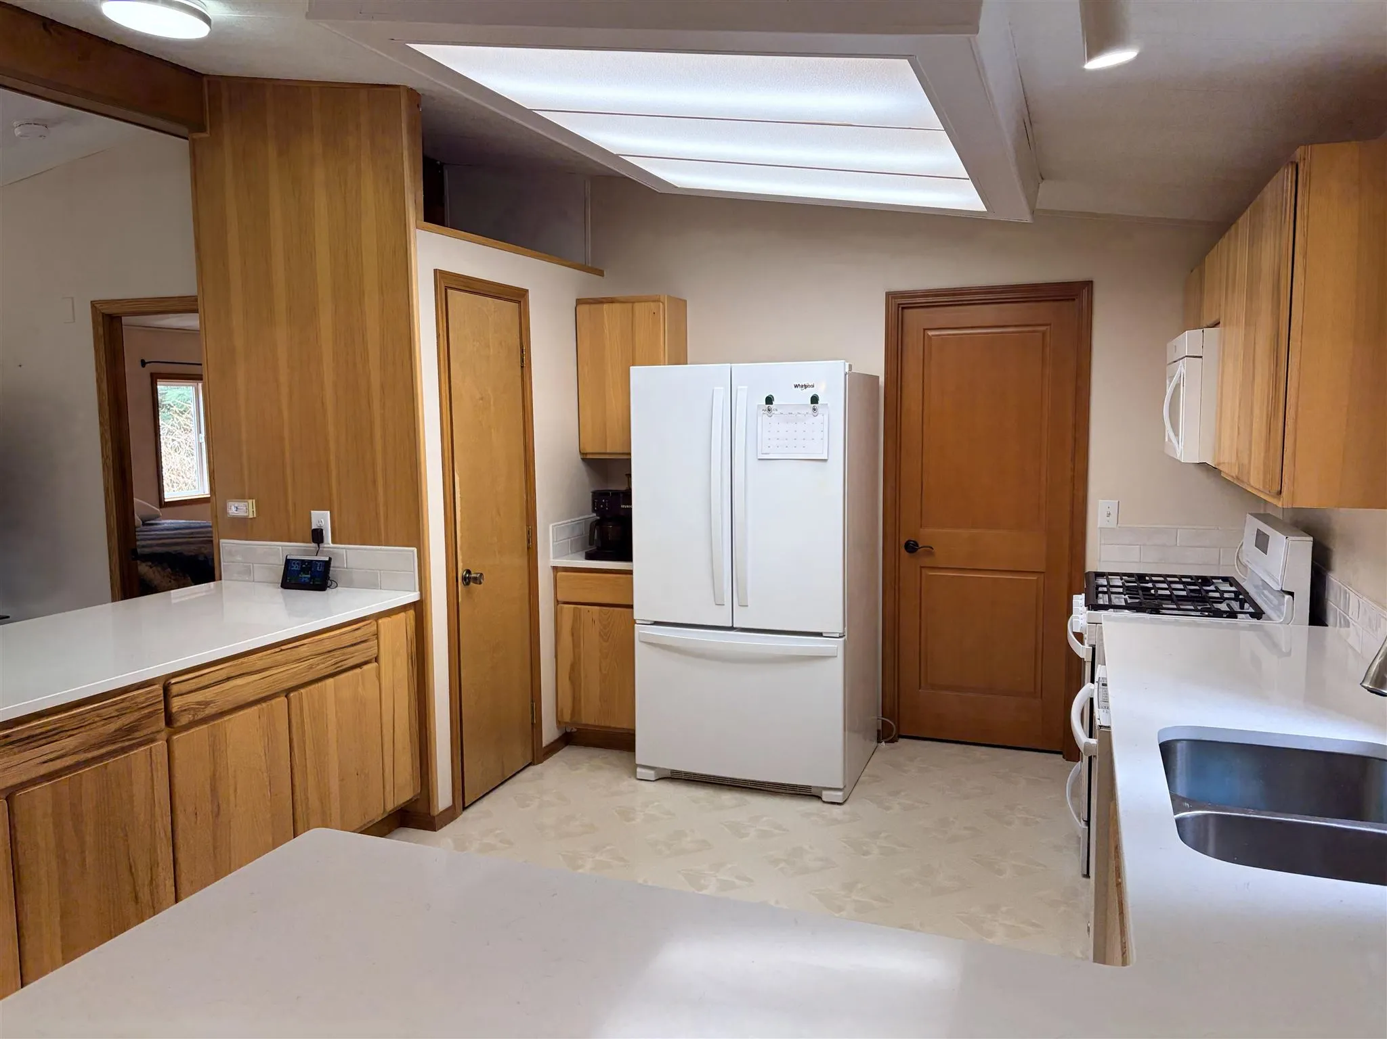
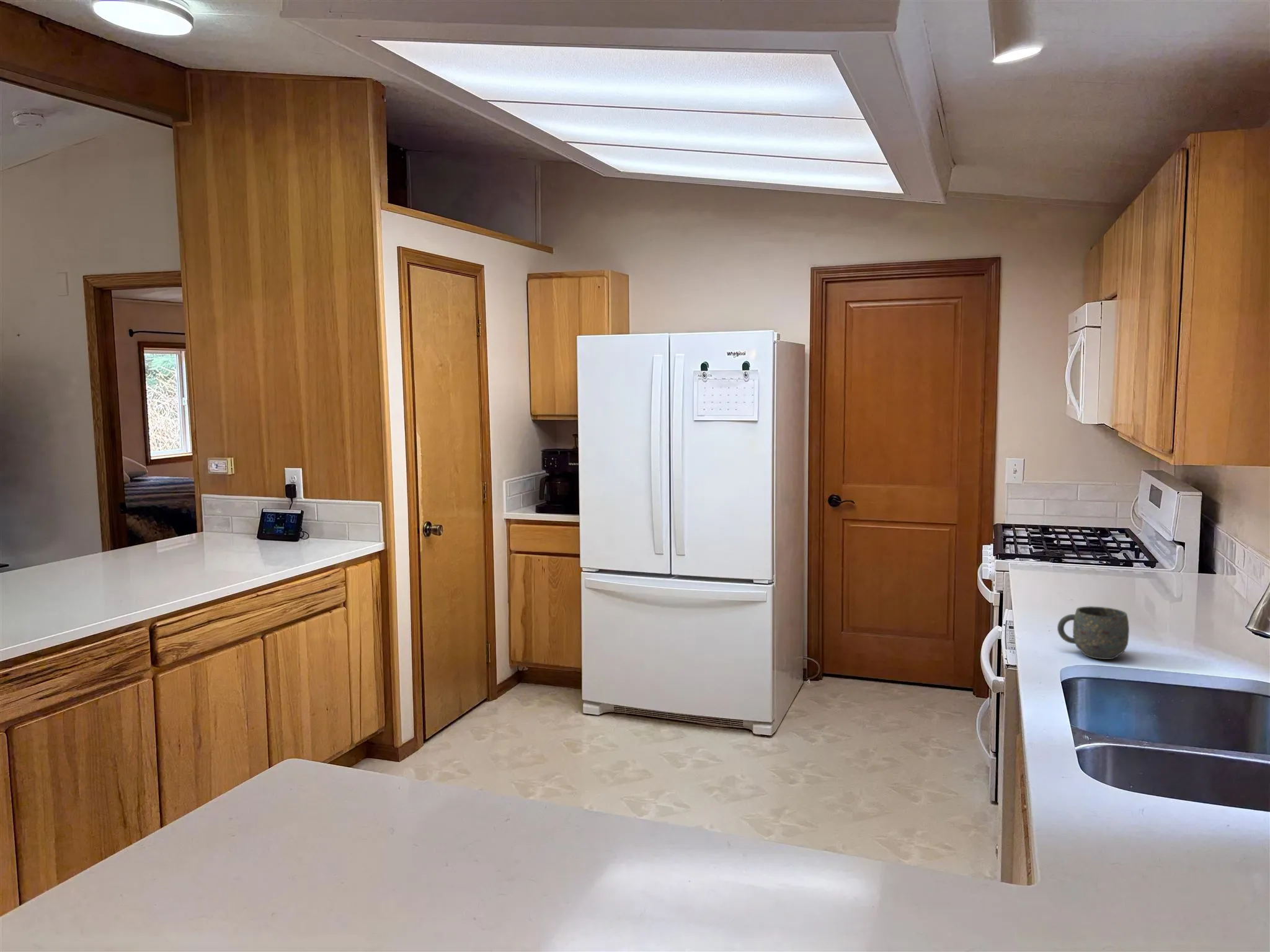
+ mug [1057,606,1130,660]
